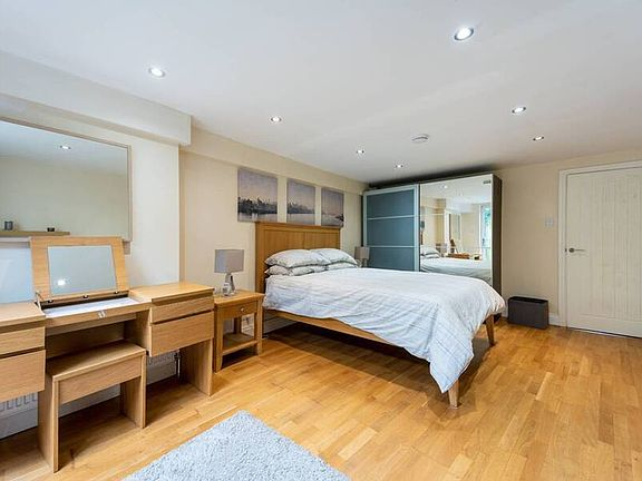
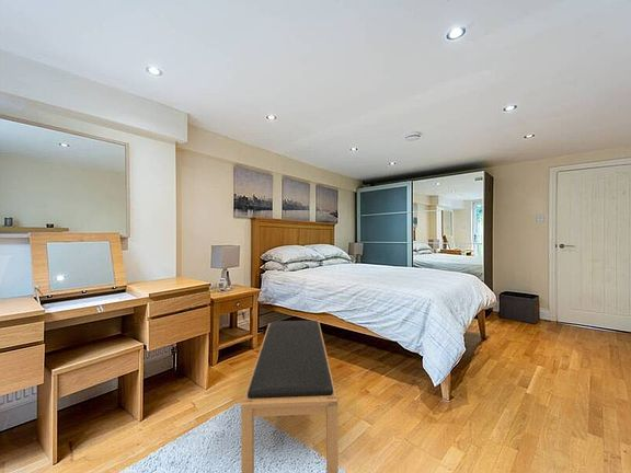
+ bench [240,320,340,473]
